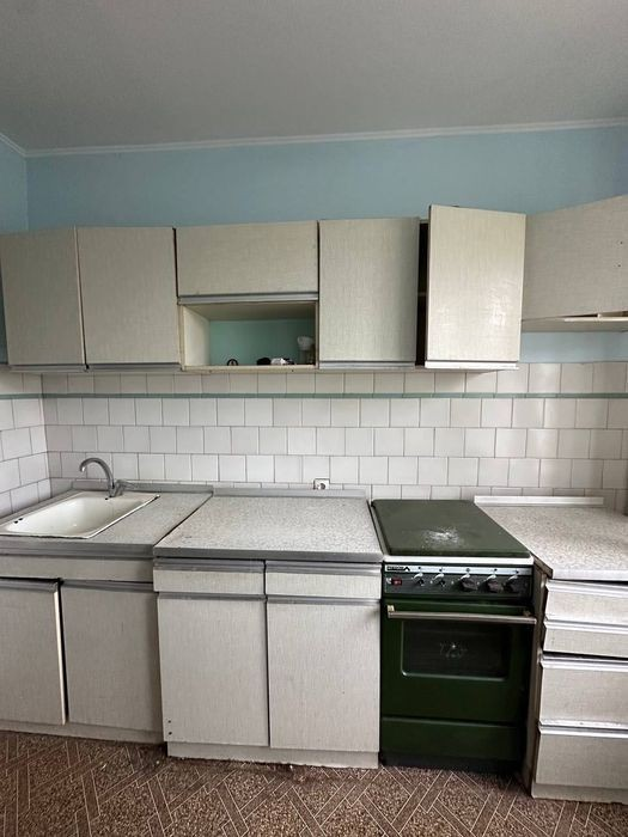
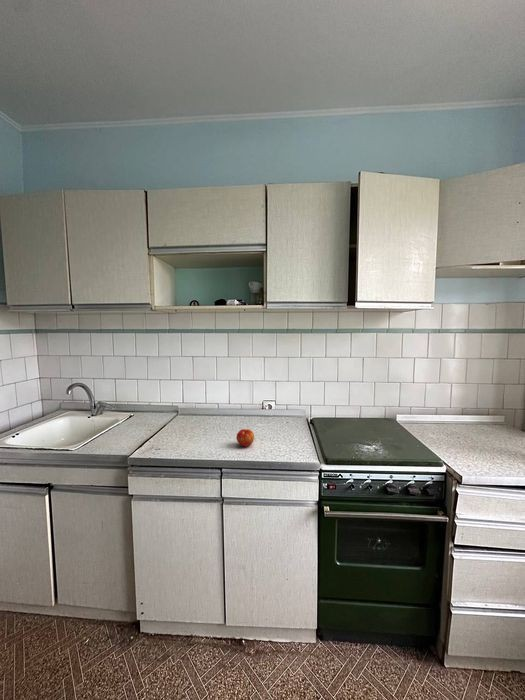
+ apple [236,428,255,448]
